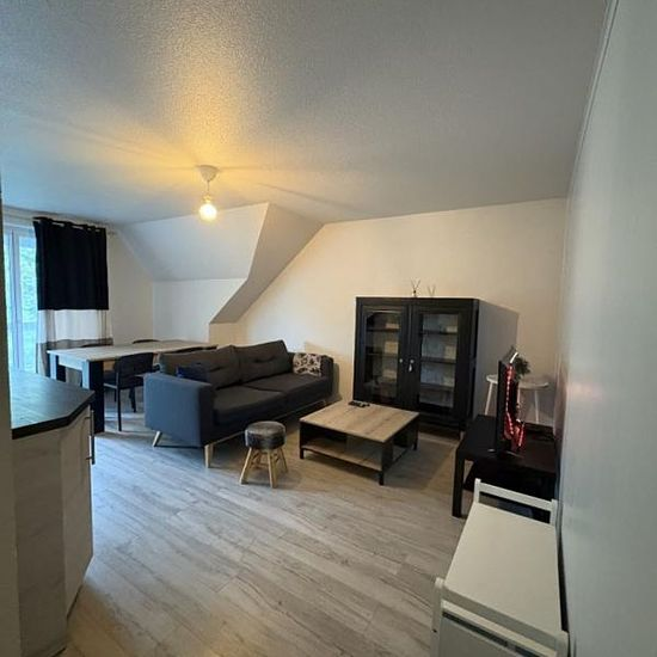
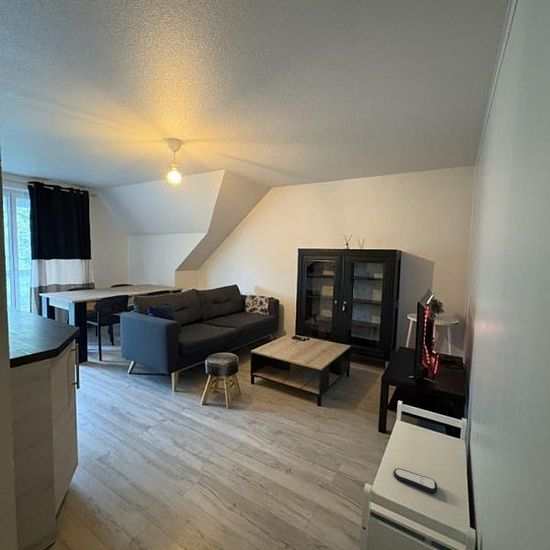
+ remote control [393,467,438,494]
